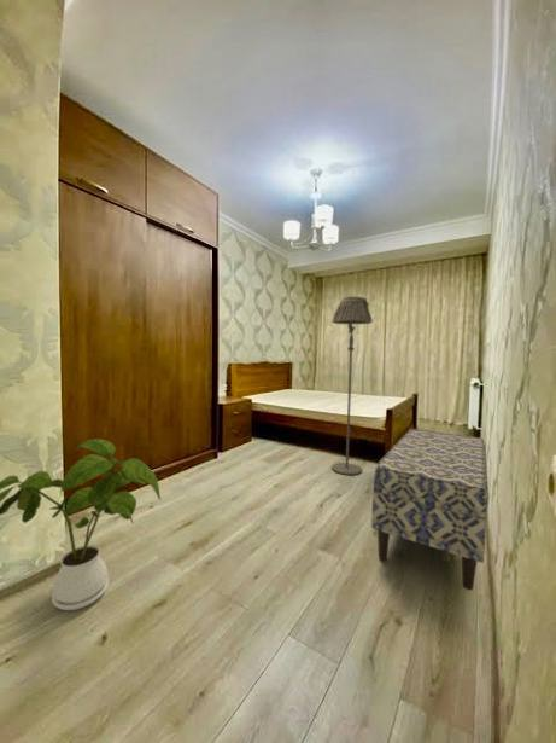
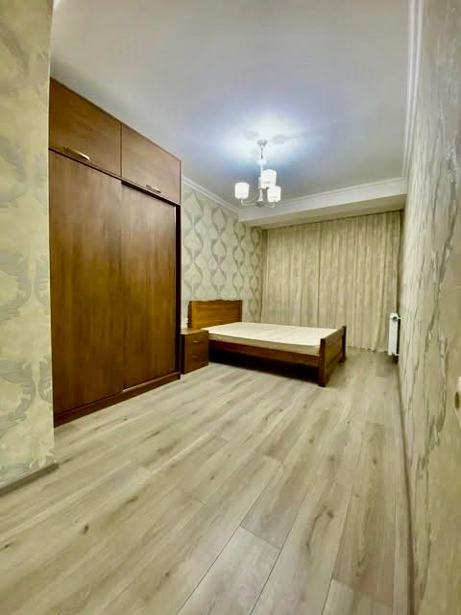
- floor lamp [330,295,374,476]
- house plant [0,437,163,611]
- bench [370,428,490,591]
